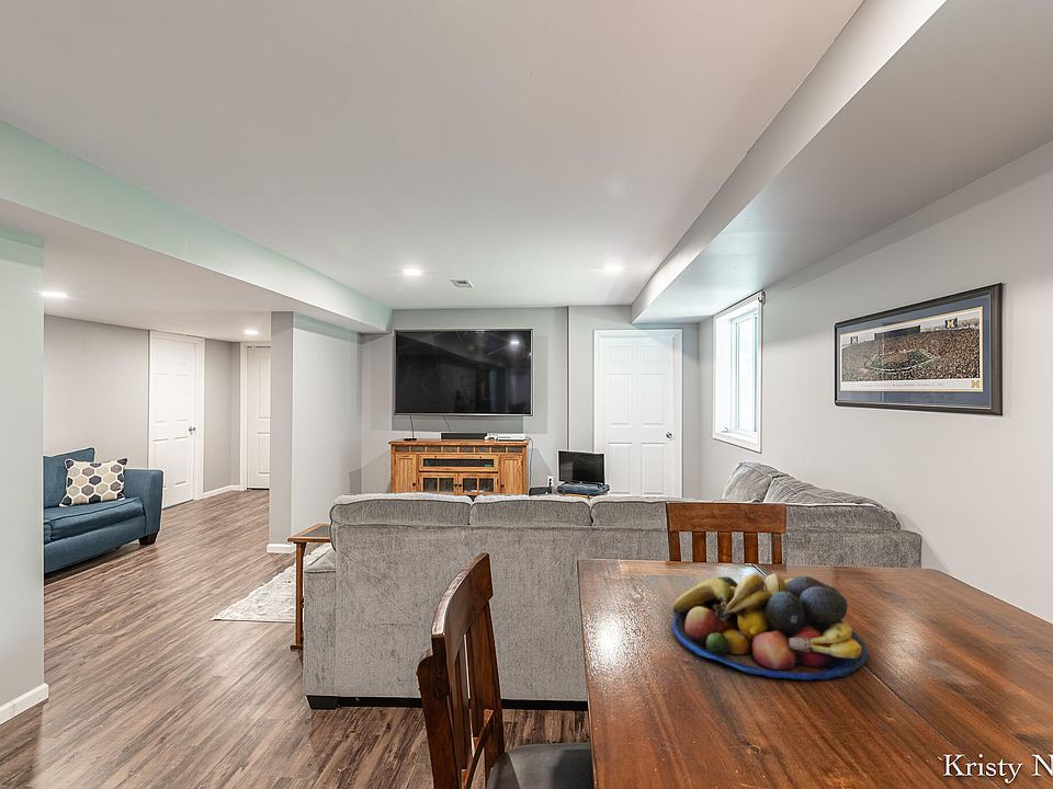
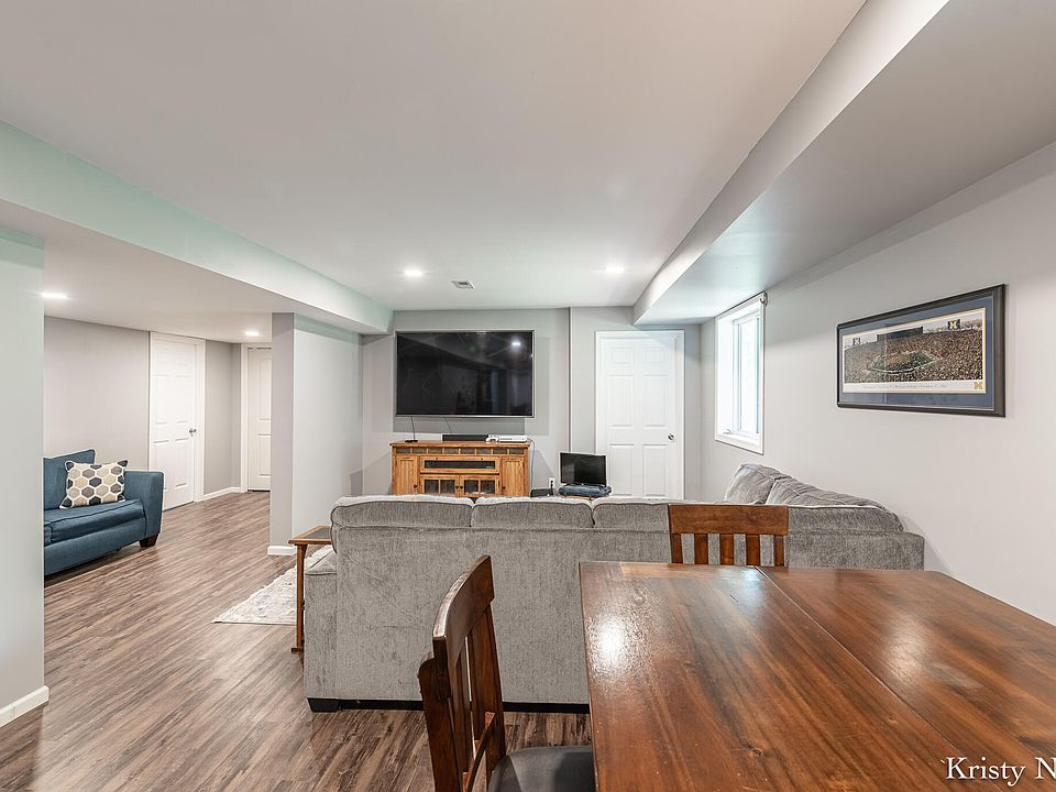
- fruit bowl [671,572,869,681]
